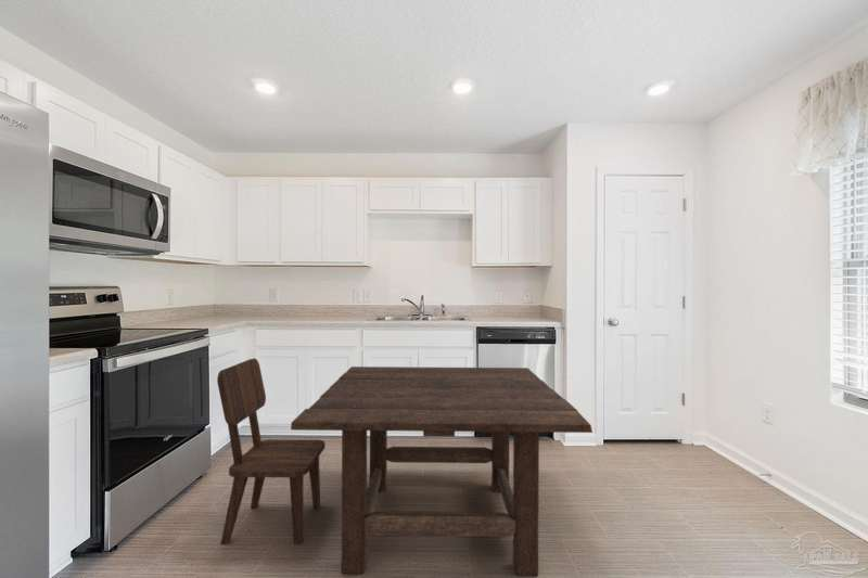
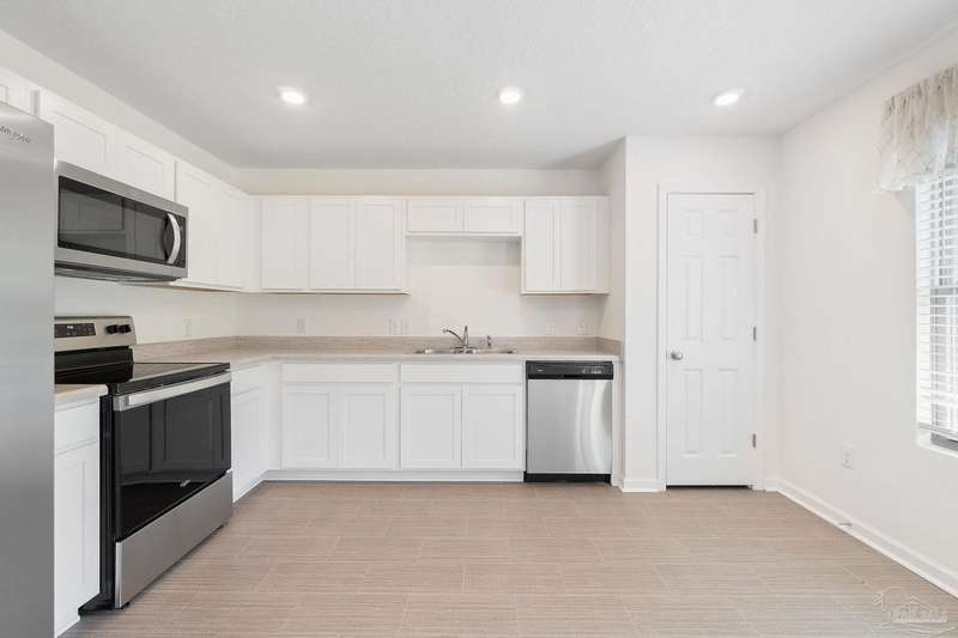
- dining chair [216,357,327,545]
- dining table [290,365,593,577]
